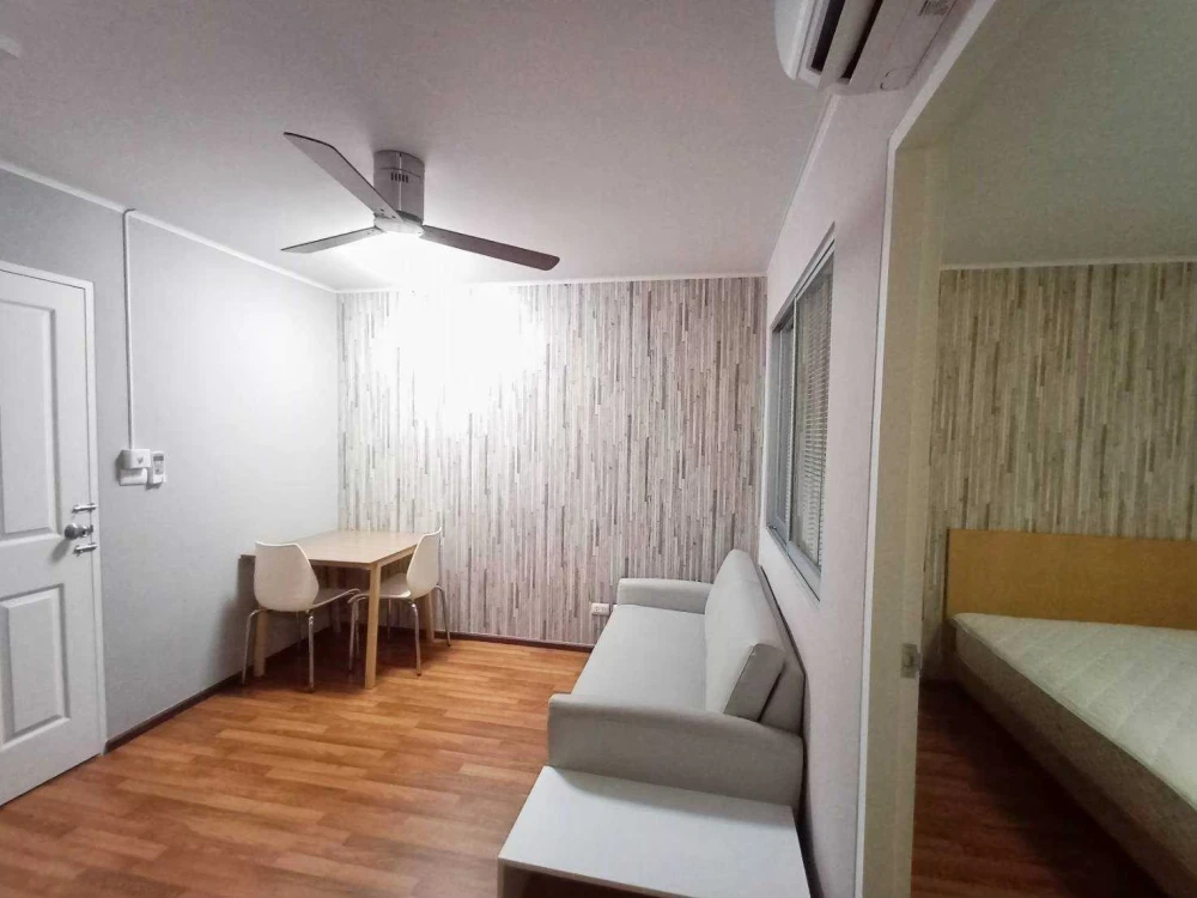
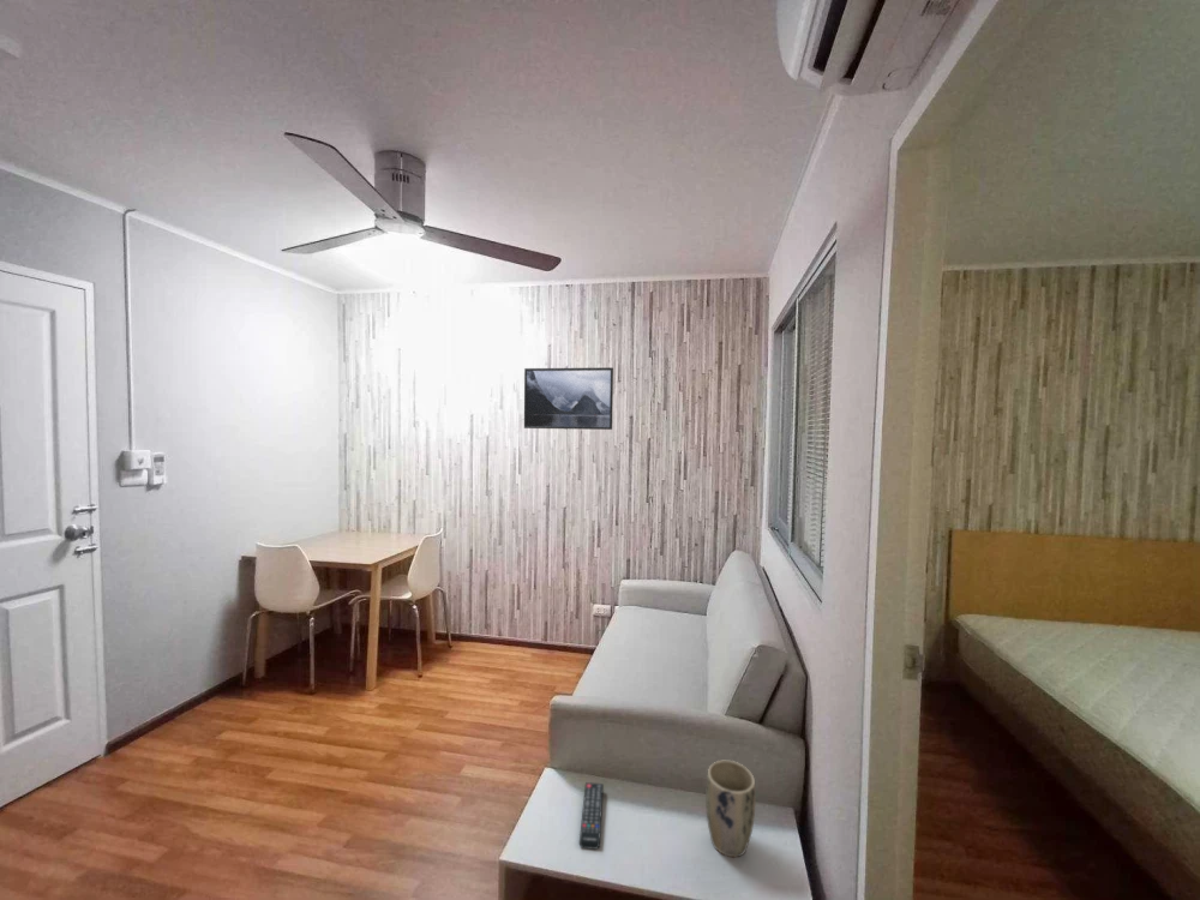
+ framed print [523,366,614,431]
+ remote control [578,781,605,851]
+ plant pot [704,760,756,858]
